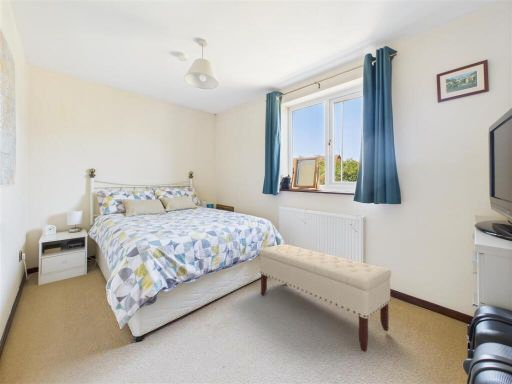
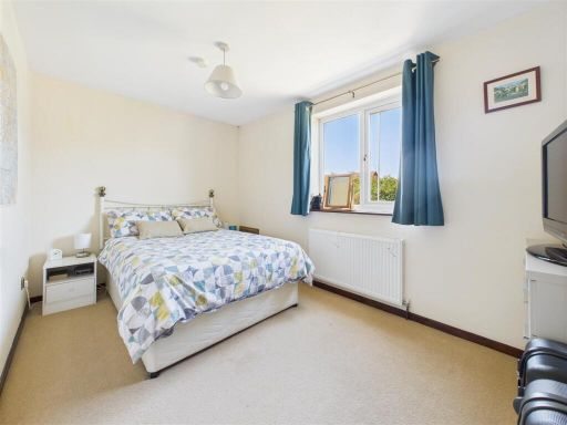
- bench [259,243,392,353]
